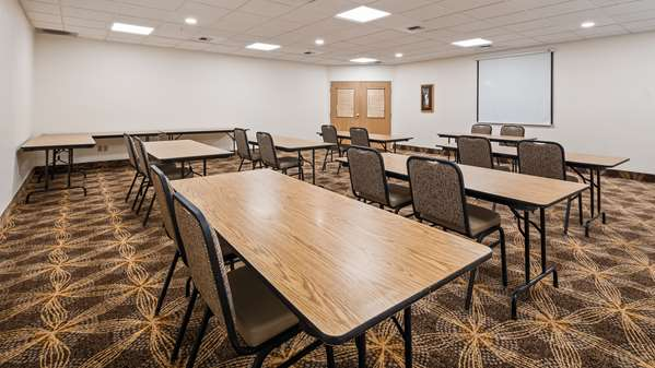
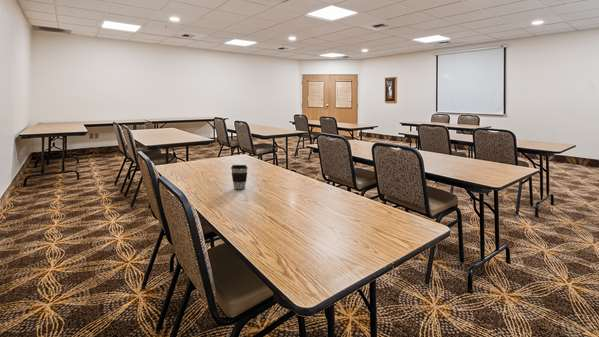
+ coffee cup [230,164,249,190]
